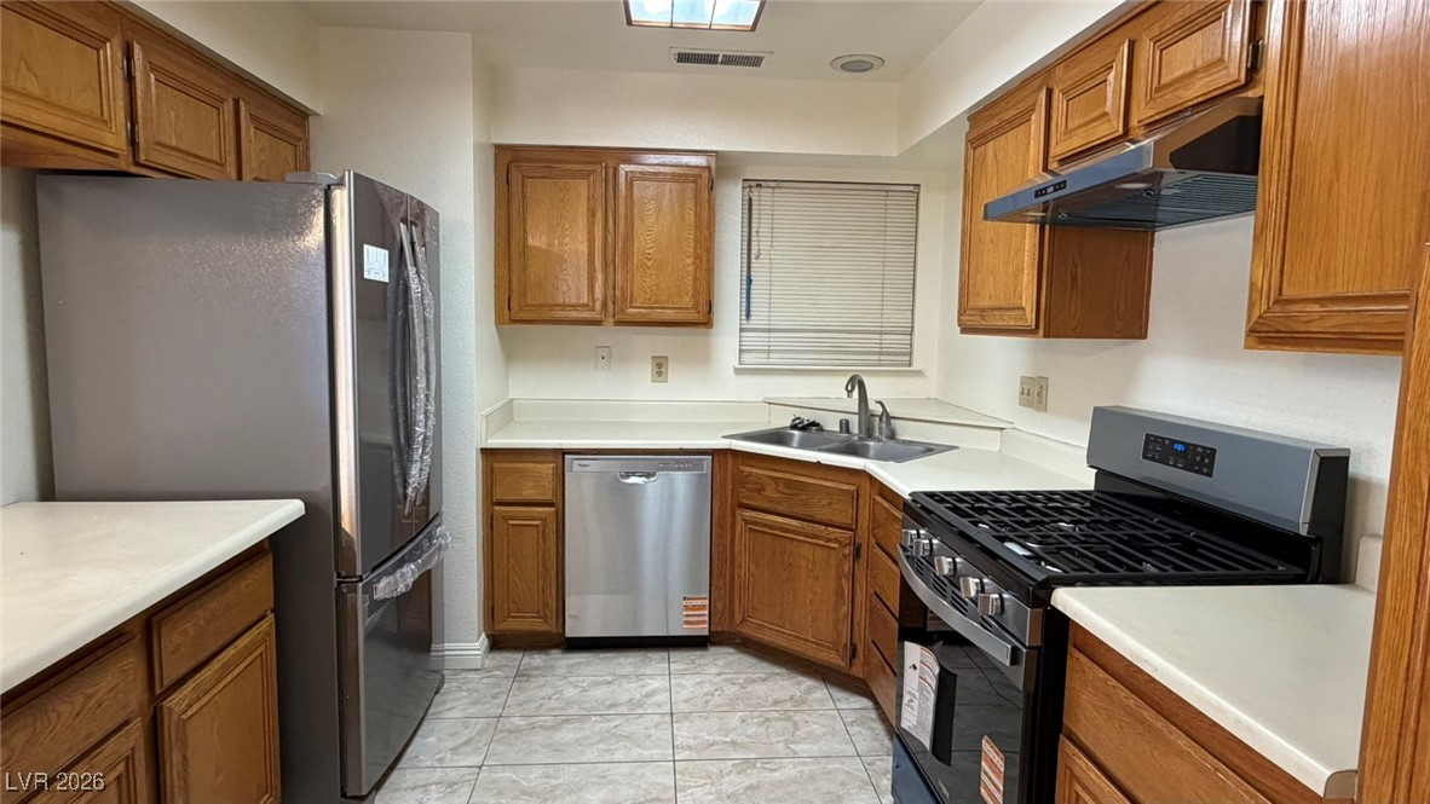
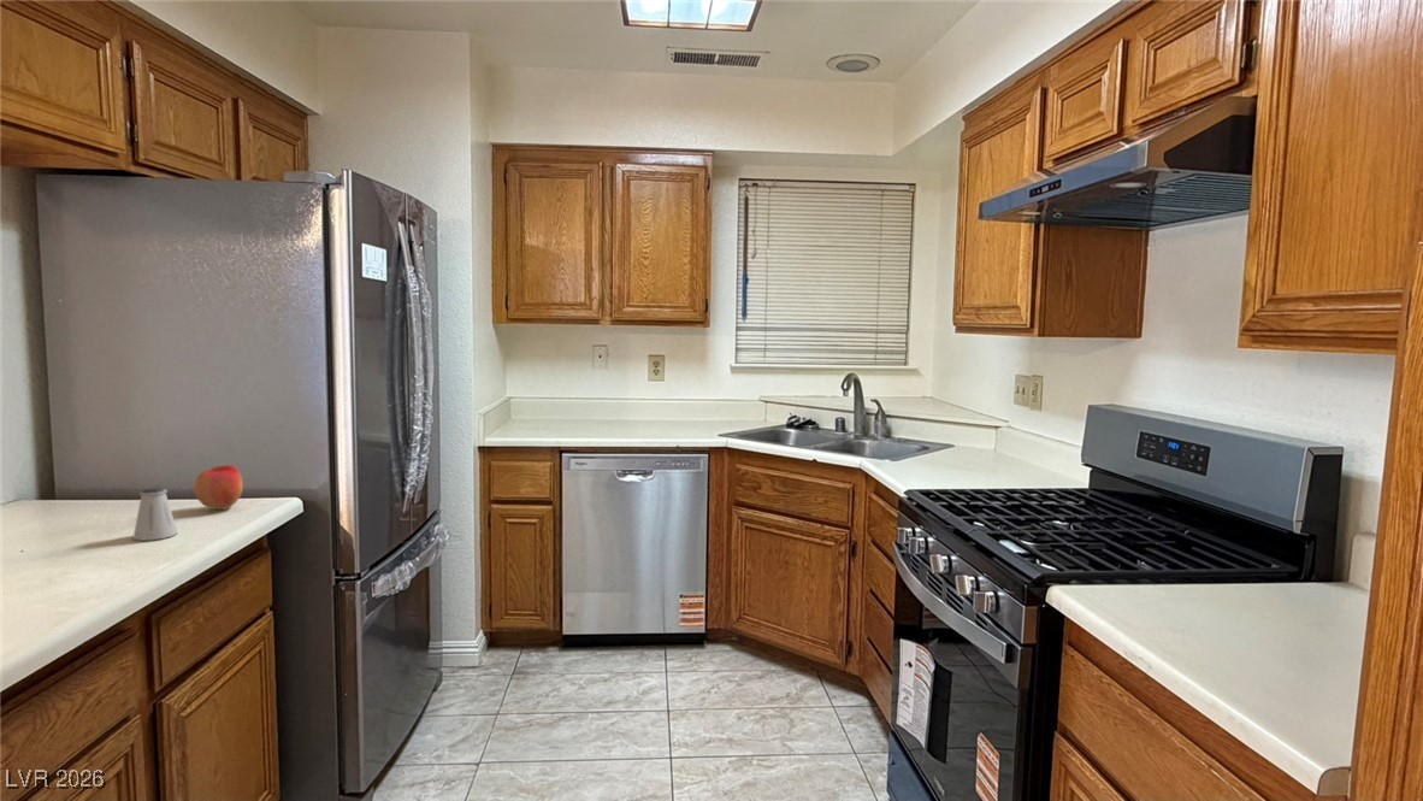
+ apple [193,464,244,511]
+ saltshaker [132,485,179,542]
